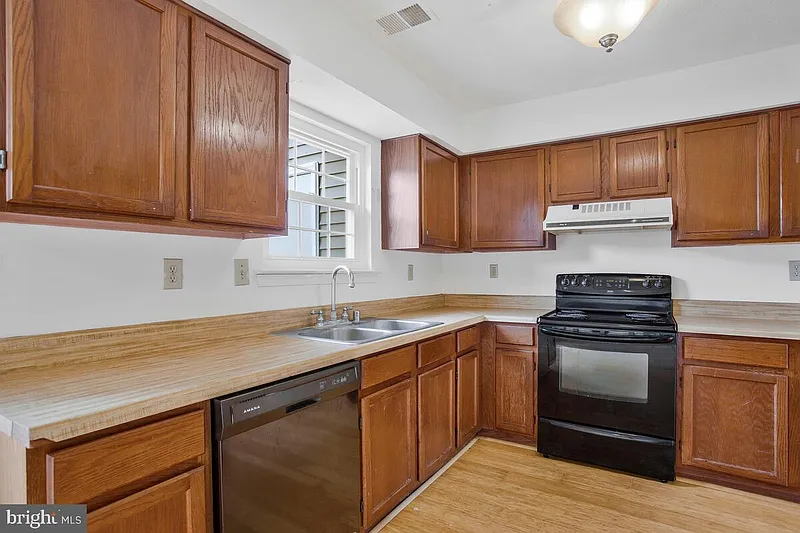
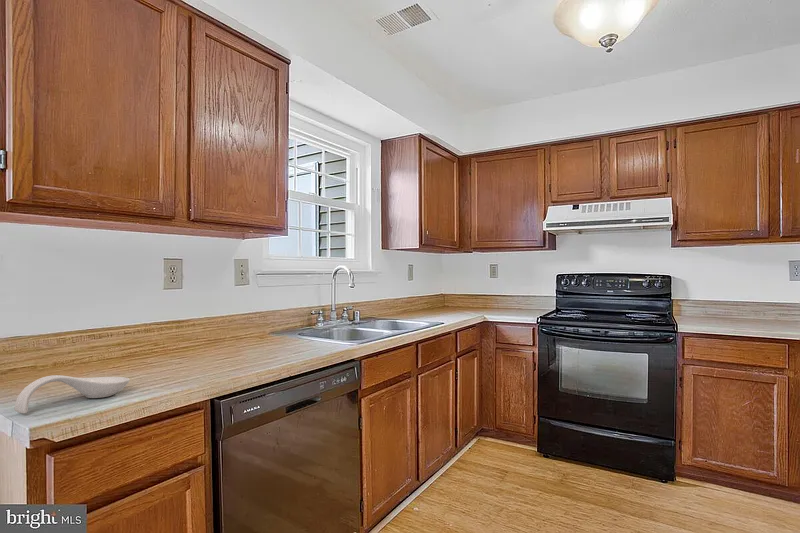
+ spoon rest [14,374,131,414]
